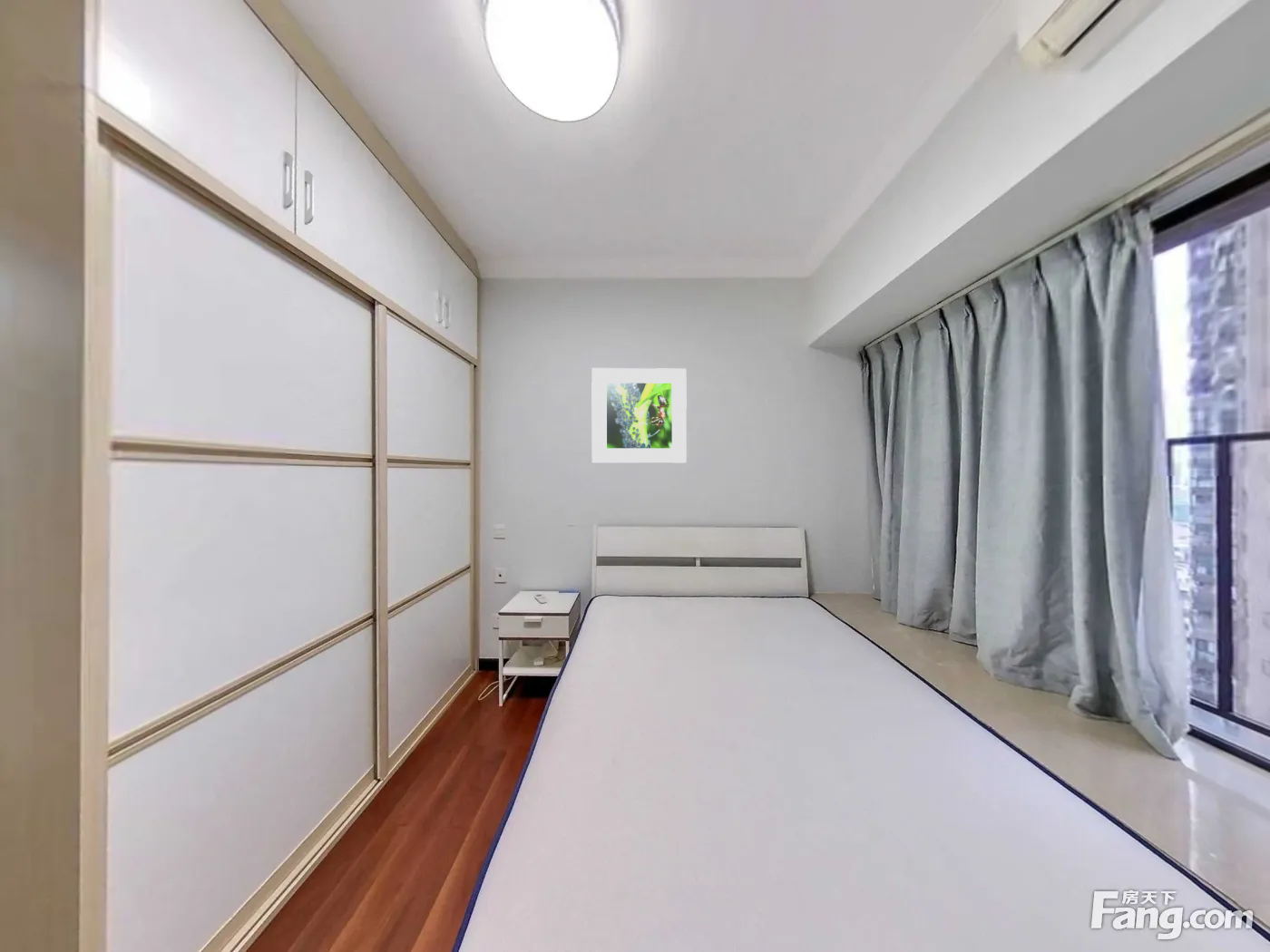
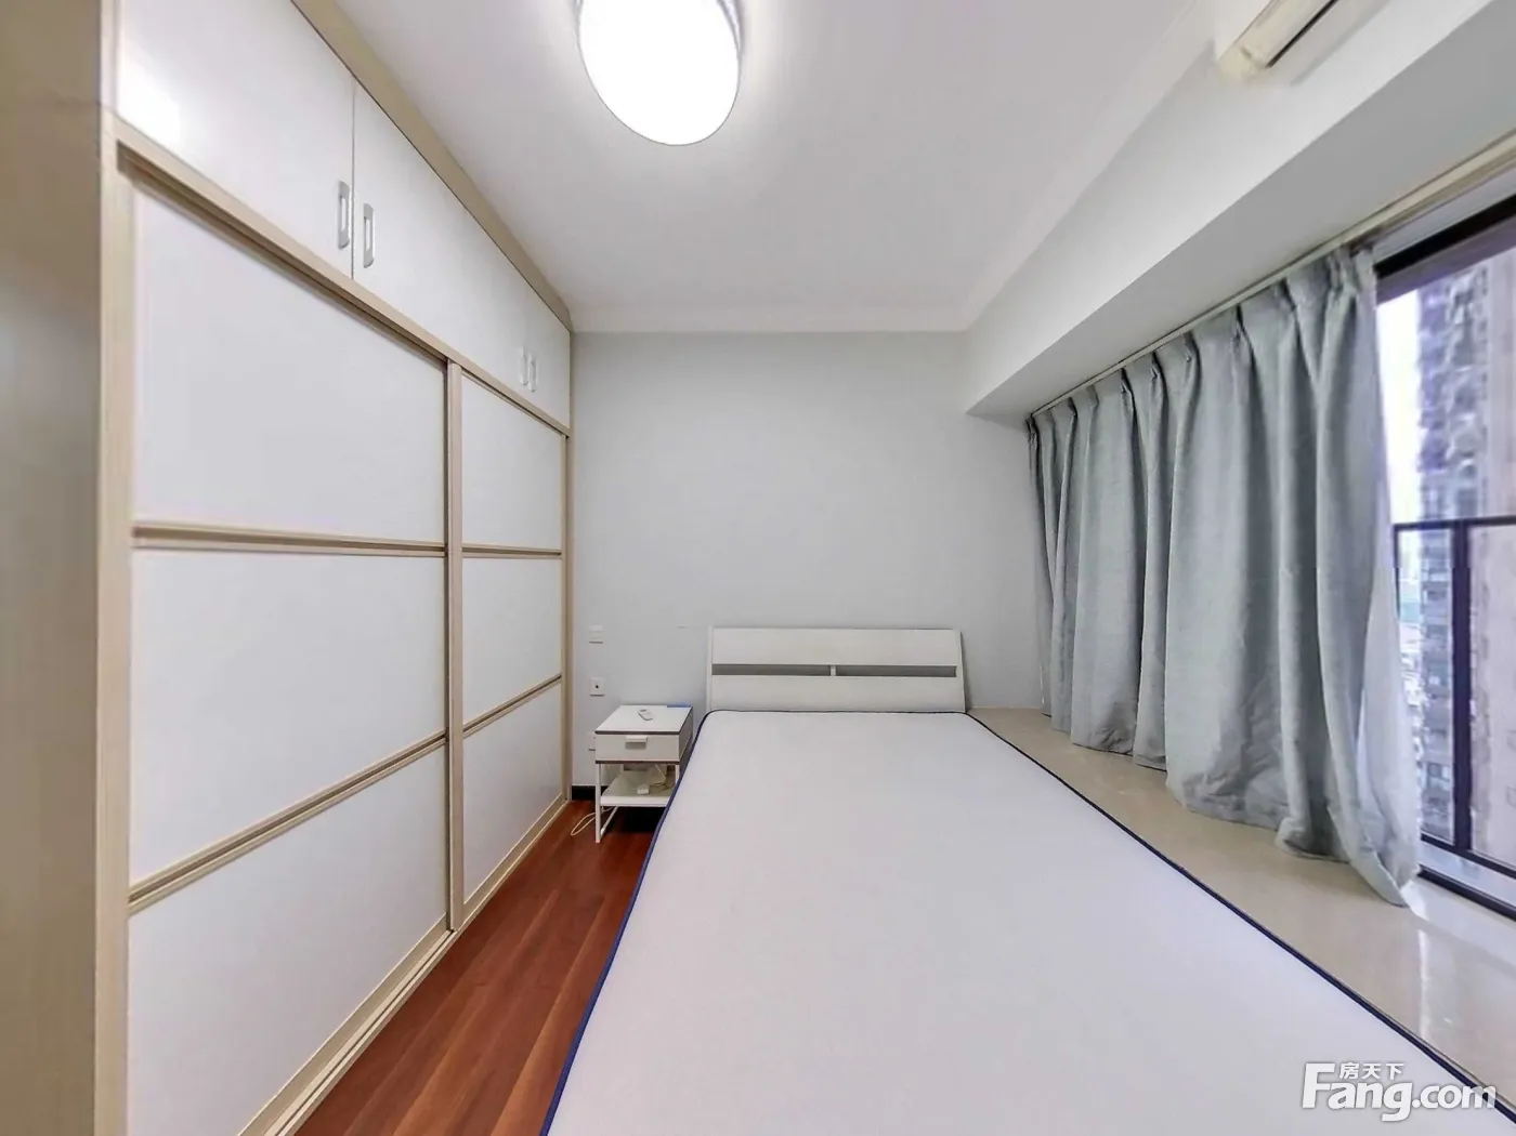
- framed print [591,367,688,464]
